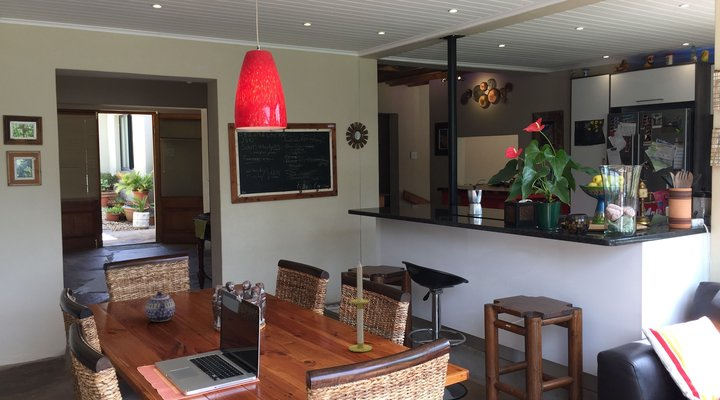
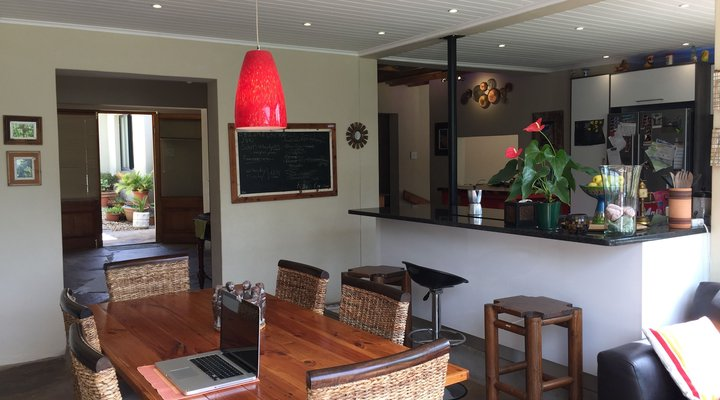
- teapot [144,290,176,322]
- candle [348,259,373,353]
